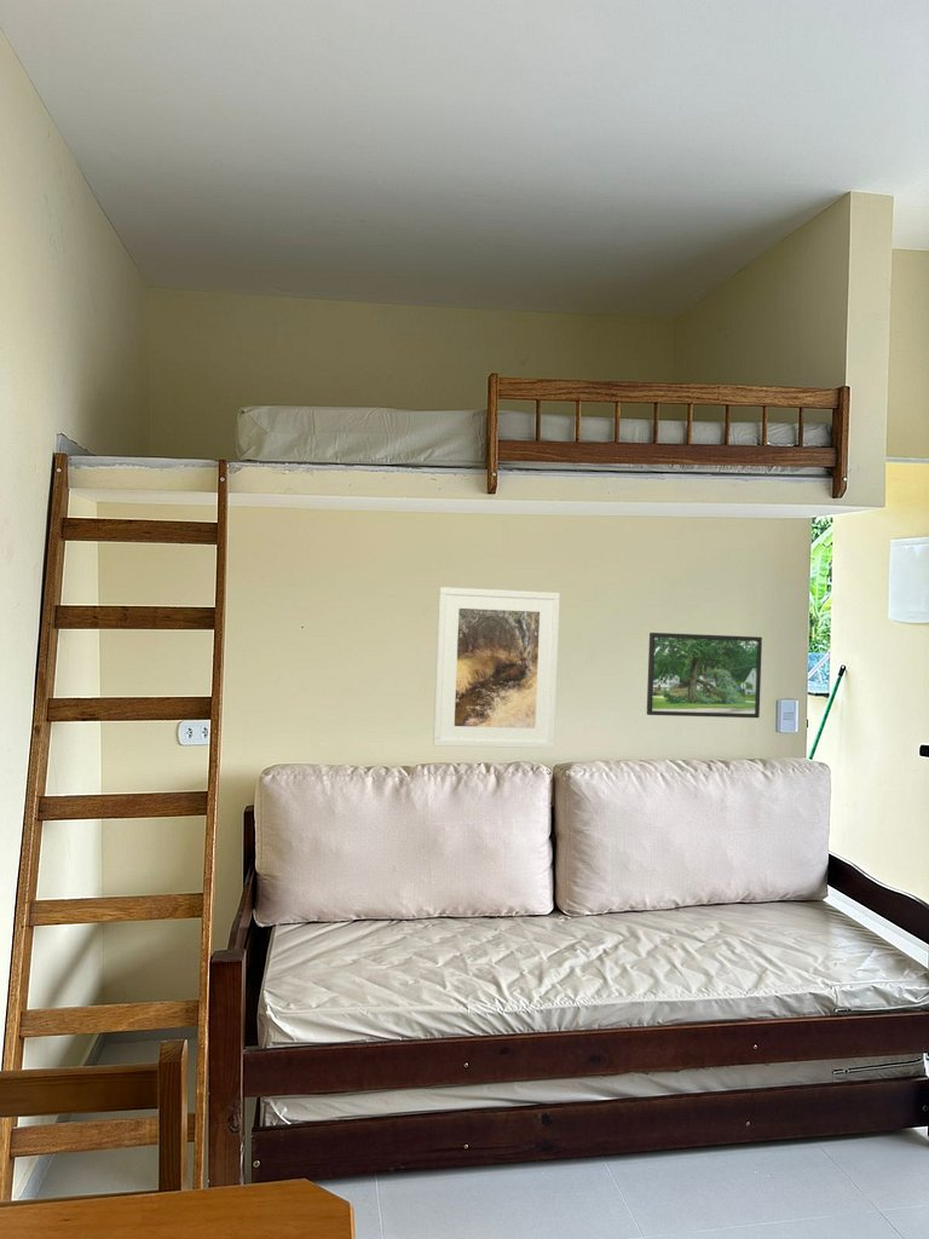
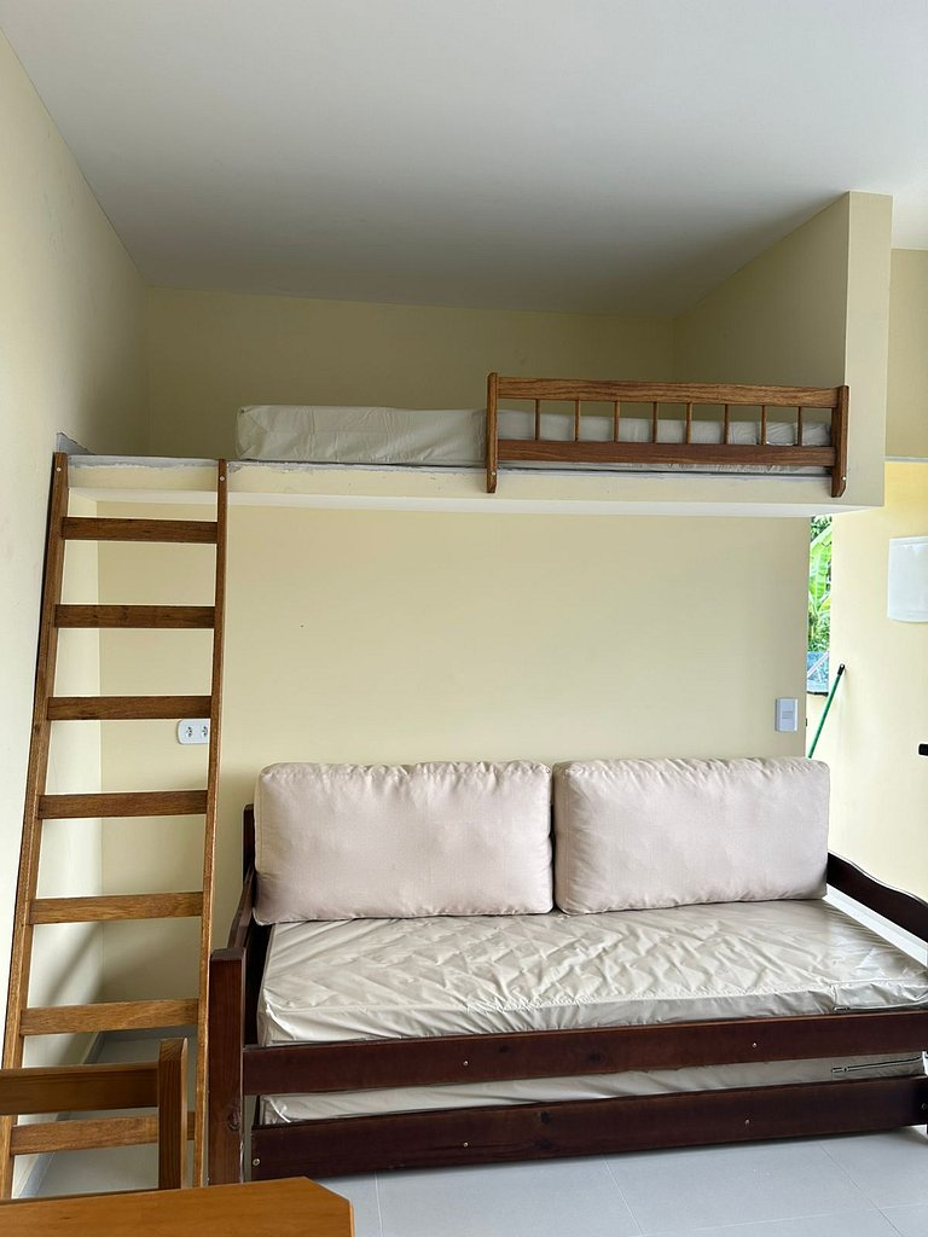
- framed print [432,586,561,749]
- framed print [646,632,763,719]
